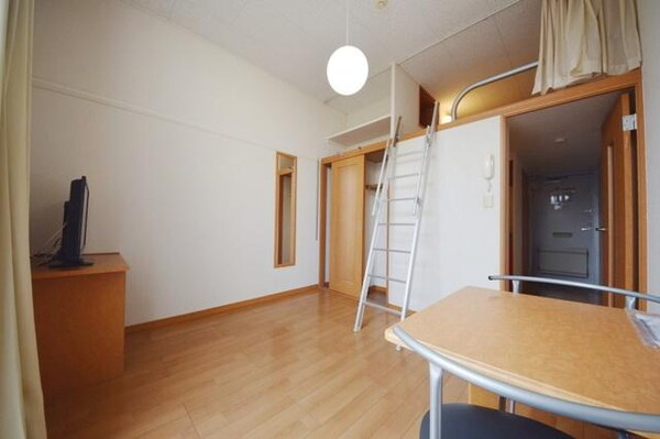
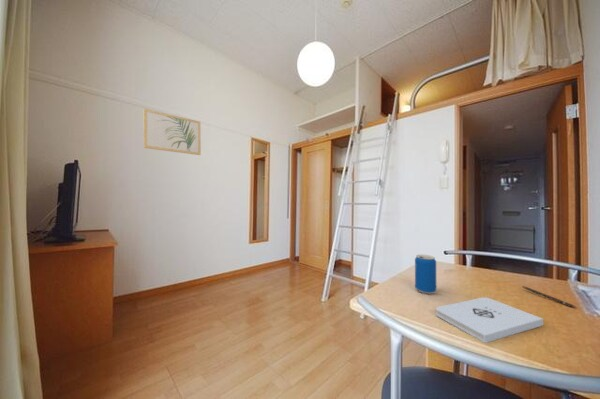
+ pen [521,285,577,309]
+ wall art [142,108,202,156]
+ beverage can [414,254,437,295]
+ notepad [435,296,544,344]
